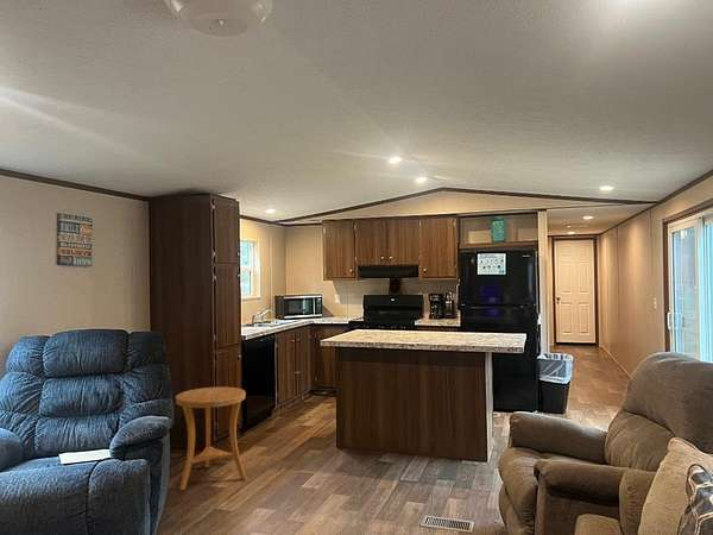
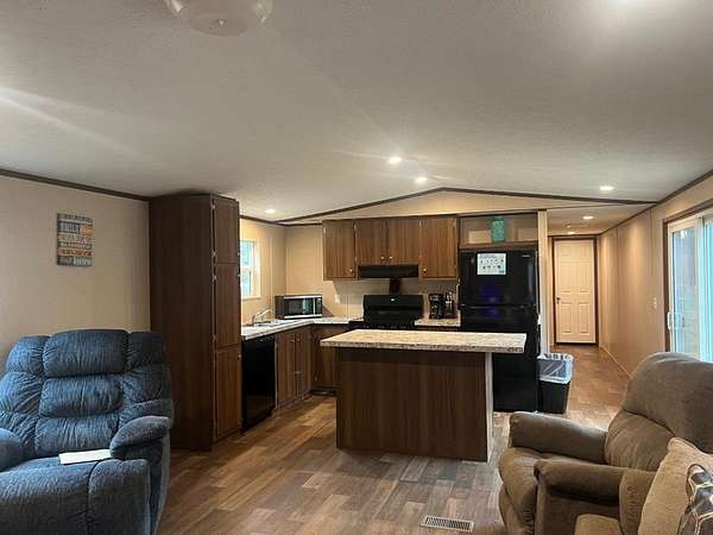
- side table [175,386,248,491]
